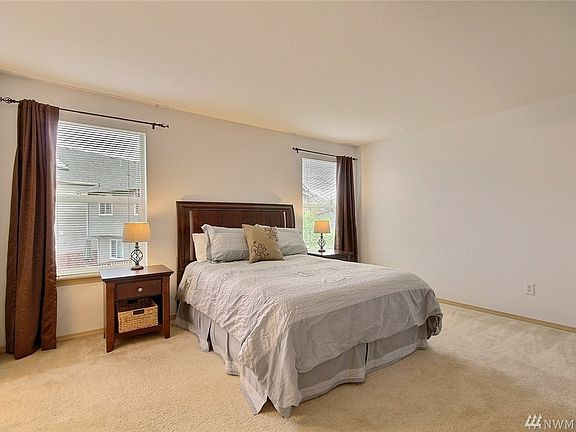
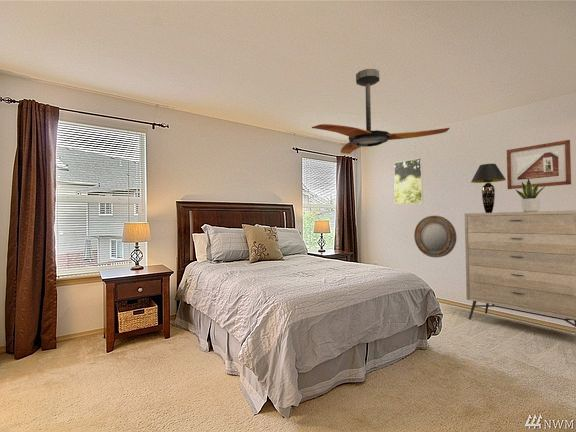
+ picture frame [506,139,572,190]
+ home mirror [413,215,458,258]
+ table lamp [470,163,507,213]
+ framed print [393,157,424,206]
+ ceiling fan [311,68,451,155]
+ potted plant [515,178,547,212]
+ dresser [464,210,576,328]
